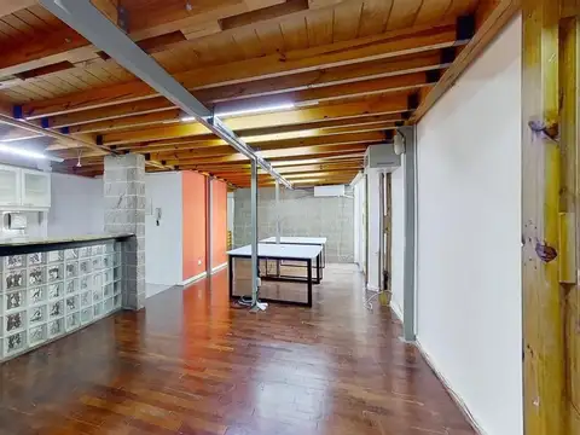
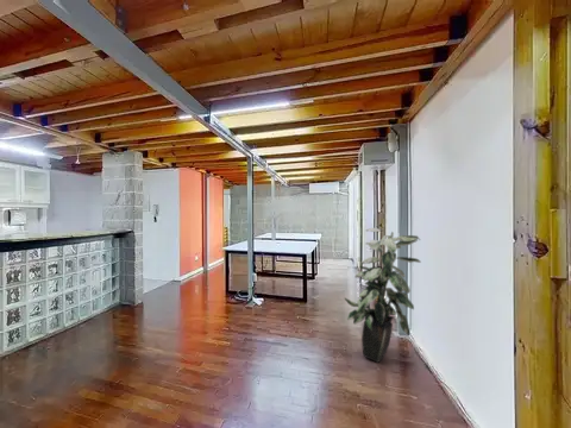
+ indoor plant [344,227,422,364]
